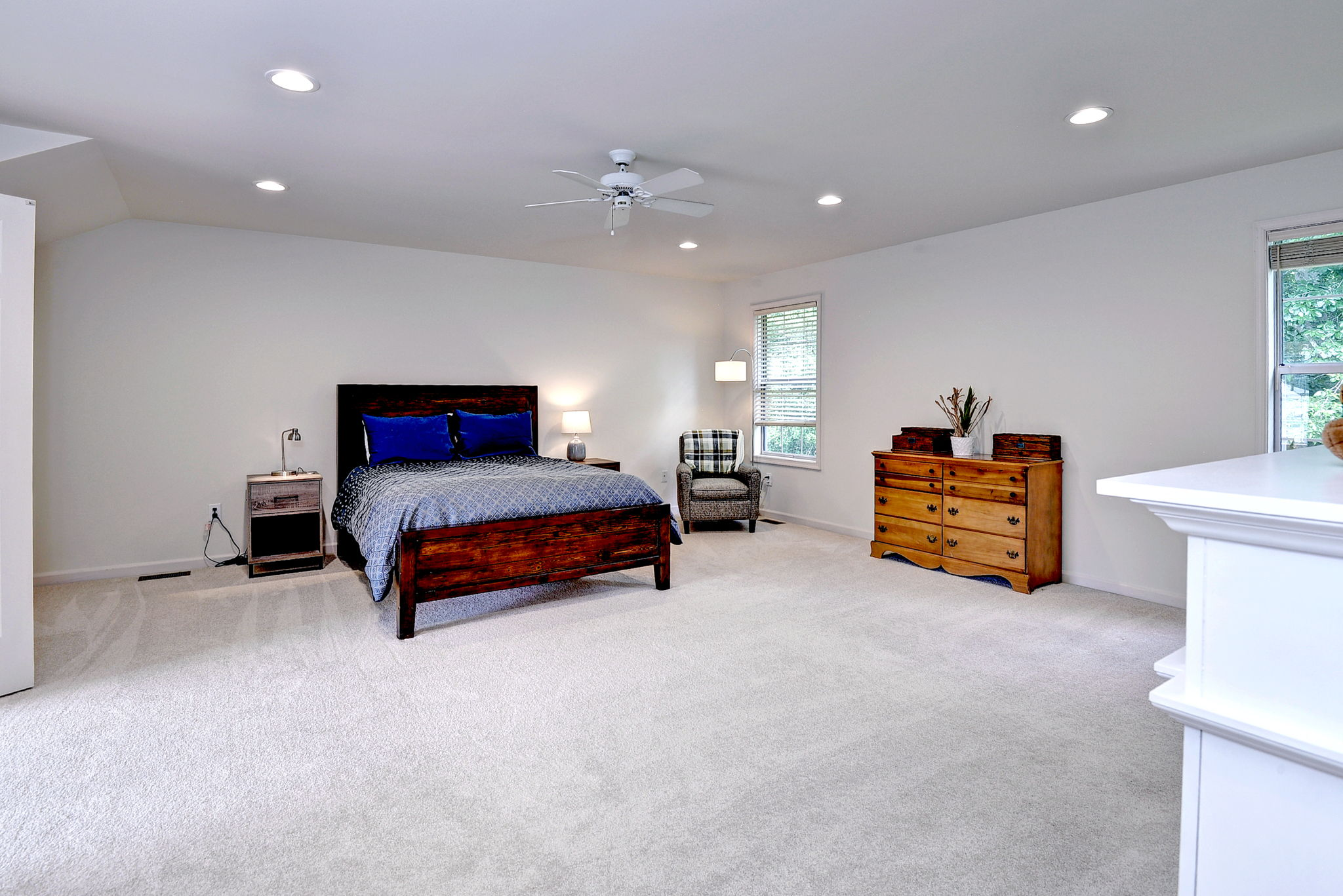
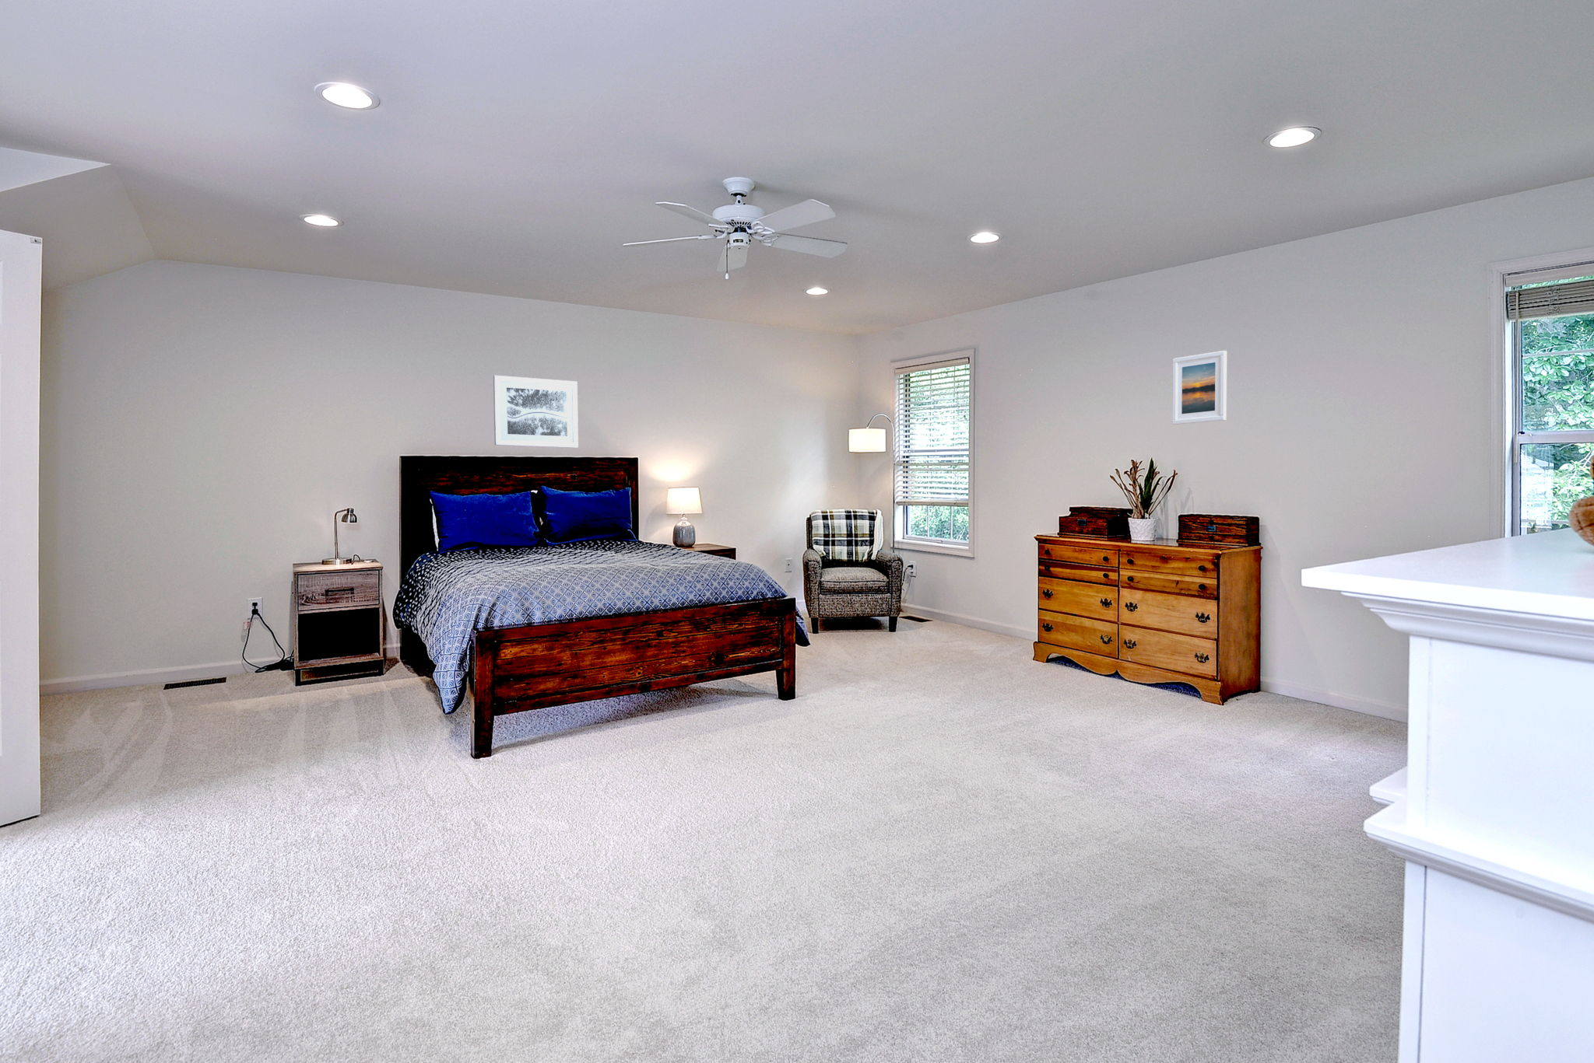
+ wall art [493,375,579,448]
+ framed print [1171,350,1227,426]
